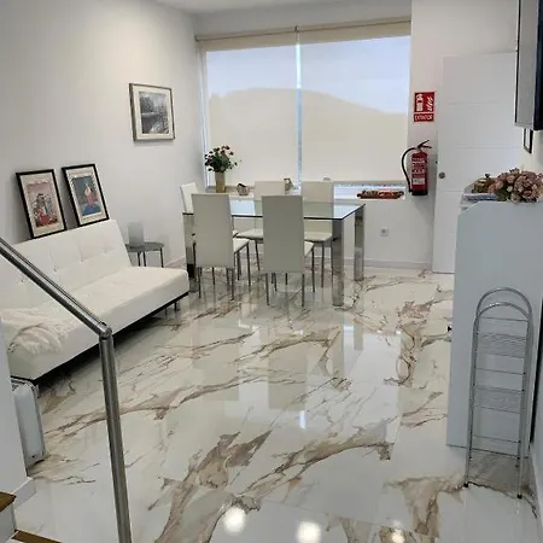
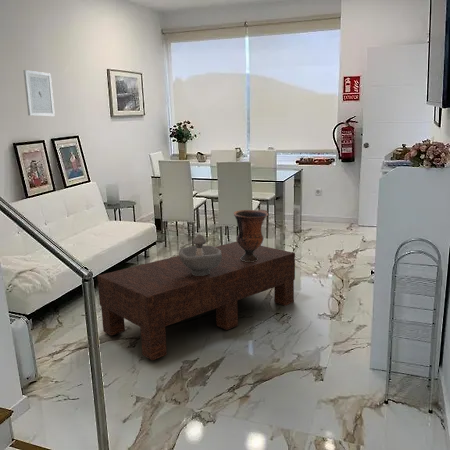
+ coffee table [96,241,296,361]
+ decorative bowl [178,233,222,276]
+ vase [233,208,269,262]
+ wall art [23,69,56,117]
